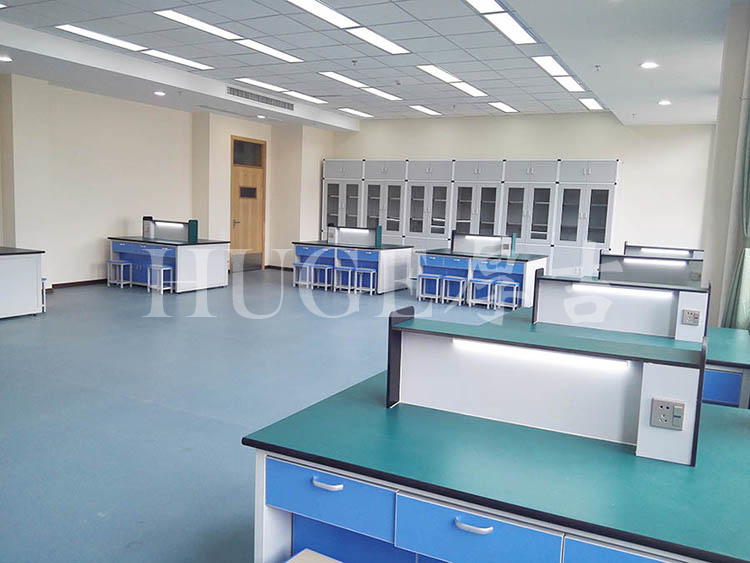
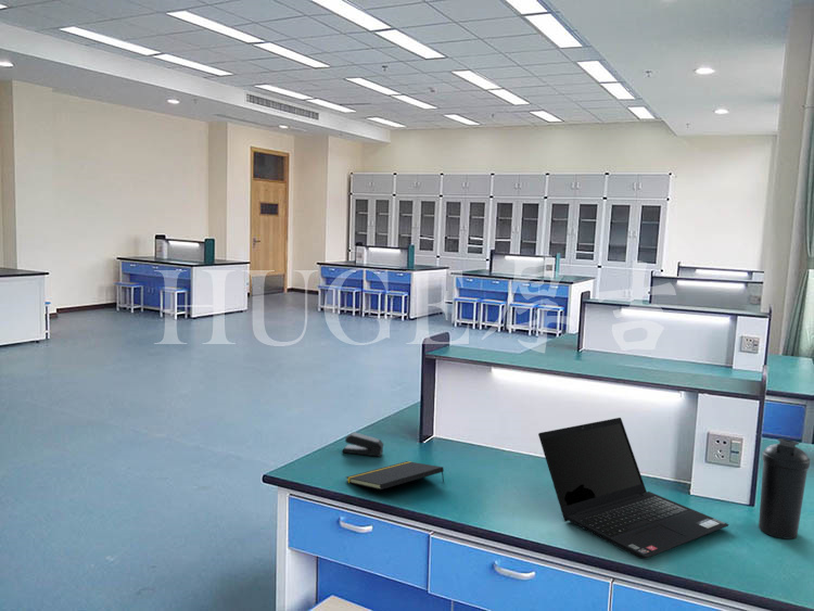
+ stapler [341,431,385,458]
+ water bottle [758,437,811,540]
+ notepad [345,460,445,491]
+ laptop computer [537,417,730,560]
